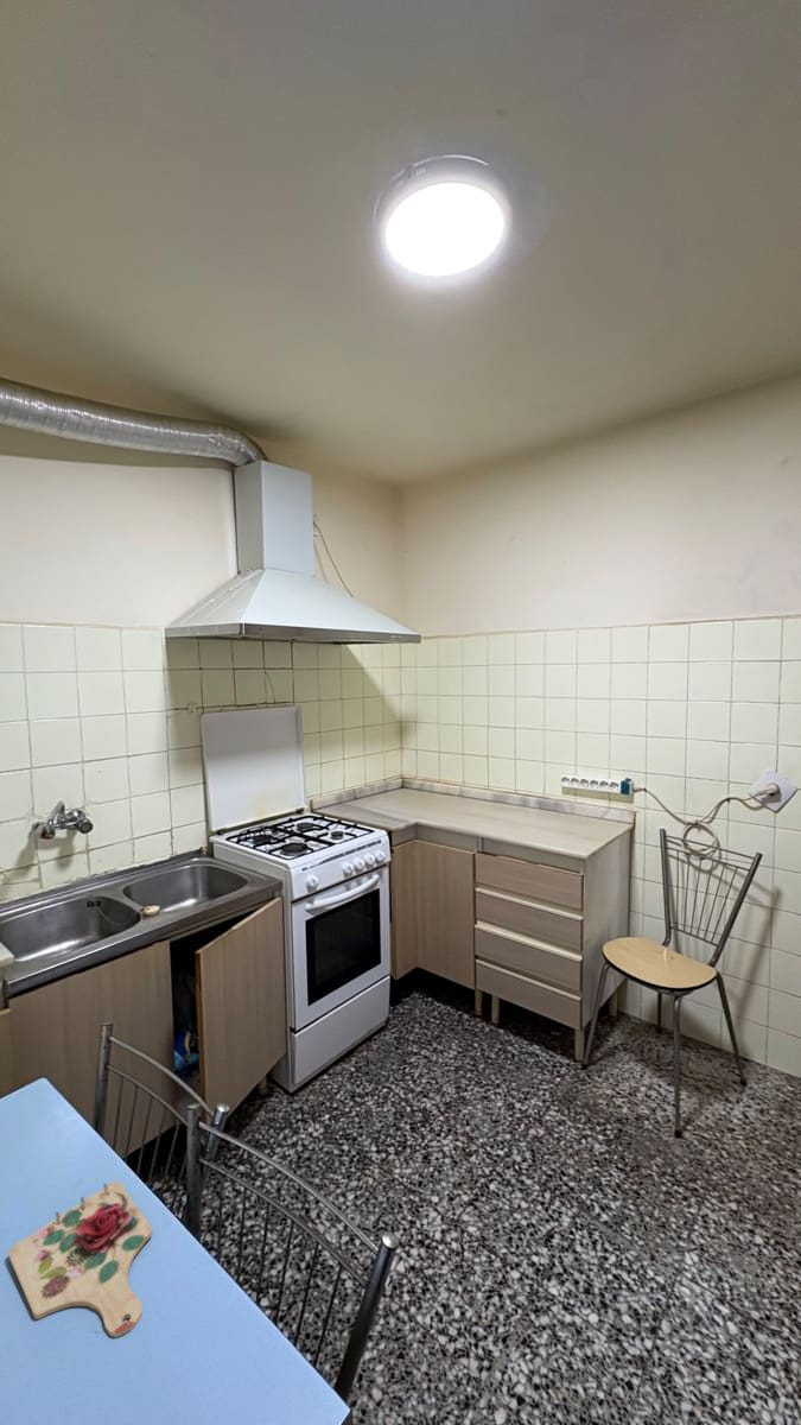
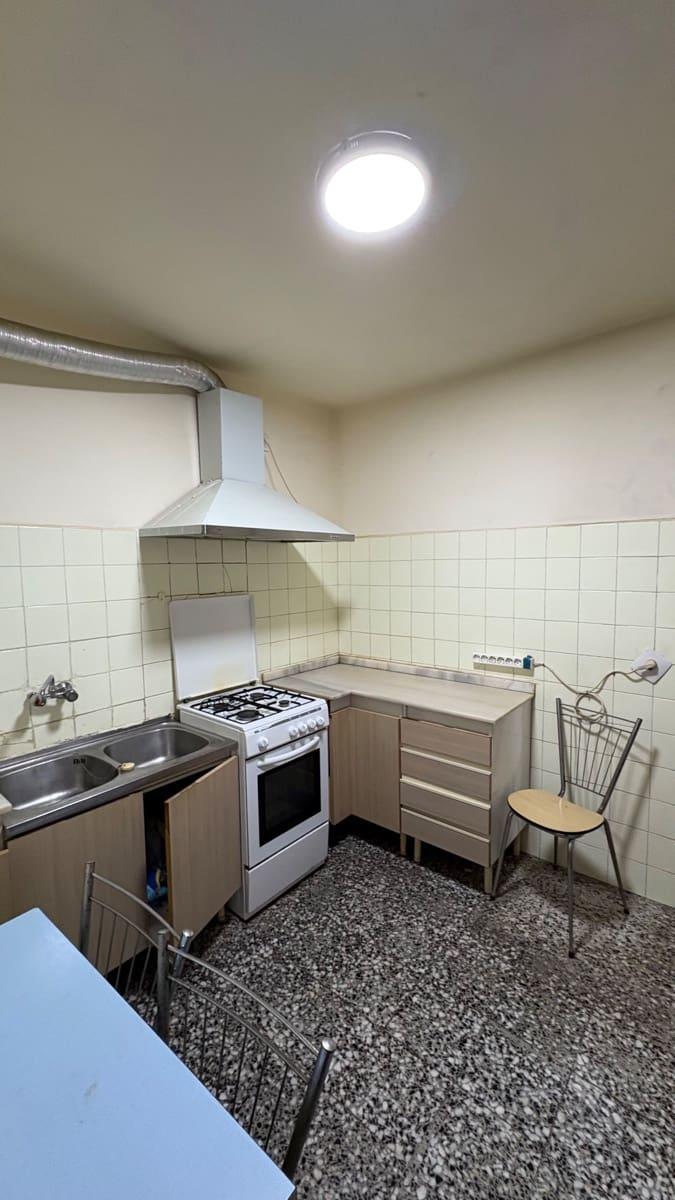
- cutting board [7,1180,153,1338]
